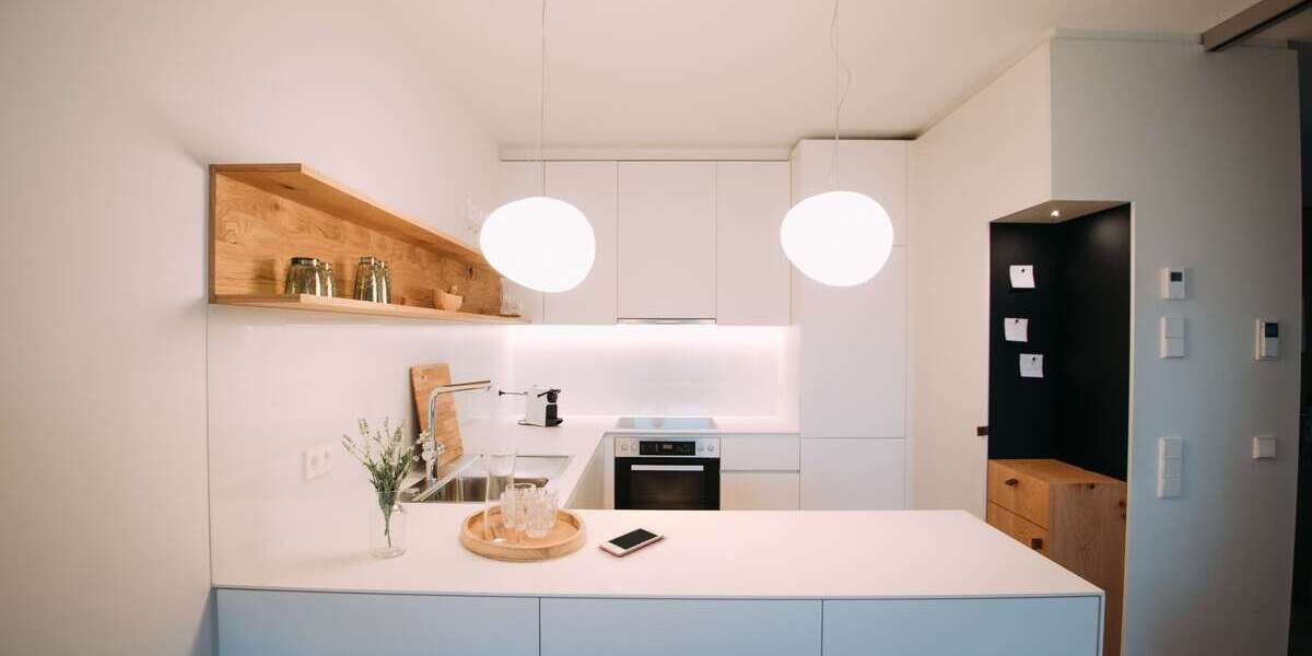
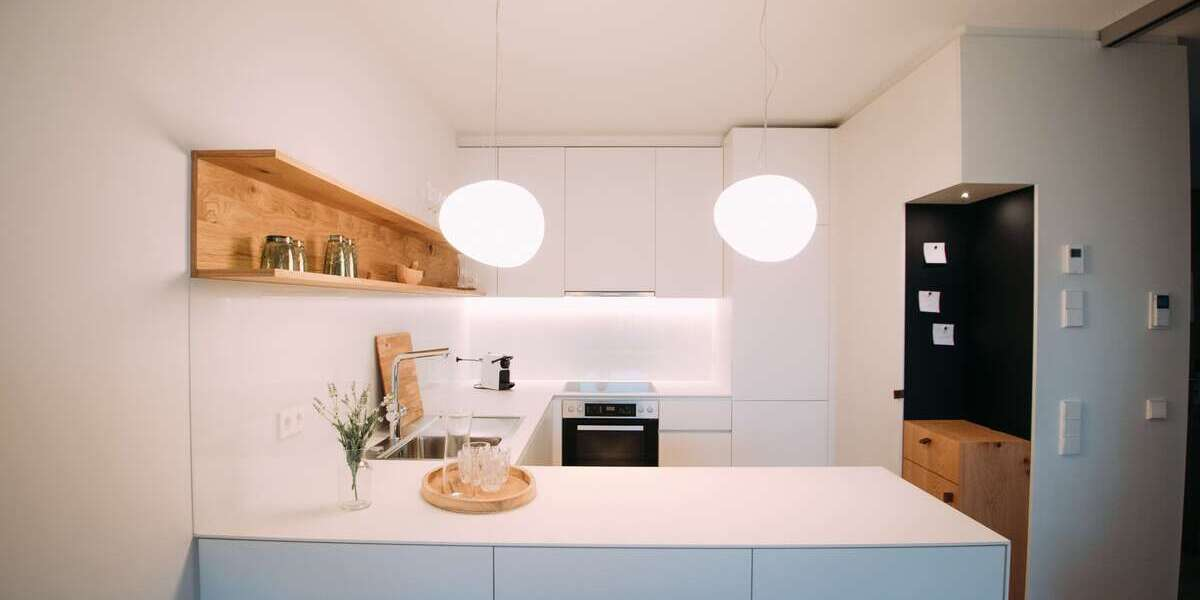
- cell phone [598,526,665,558]
